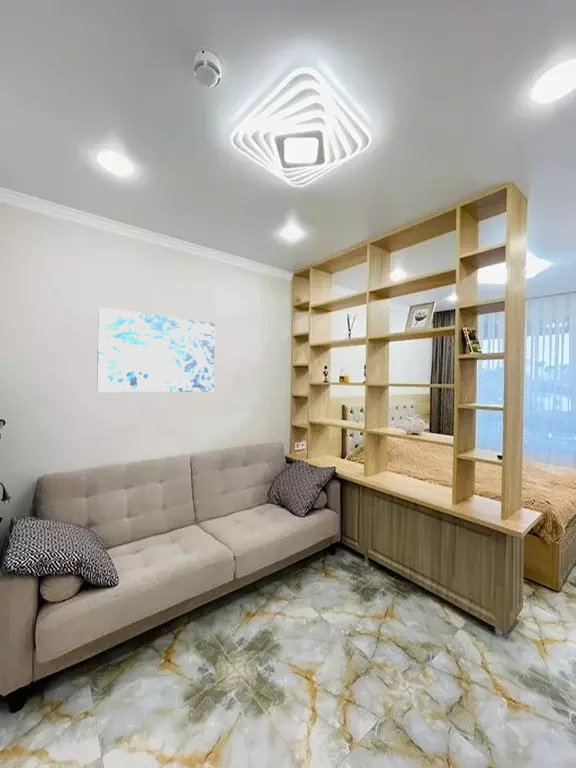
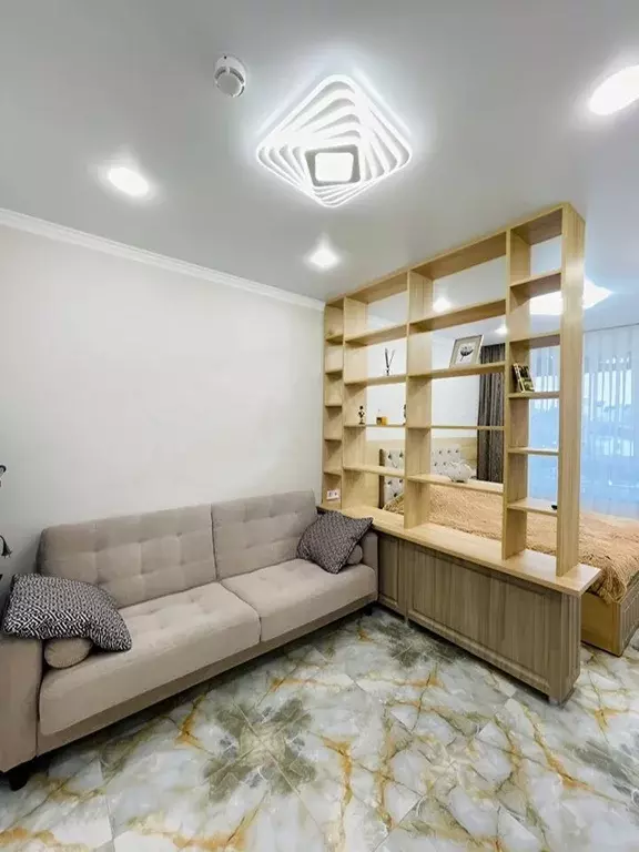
- wall art [96,306,216,393]
